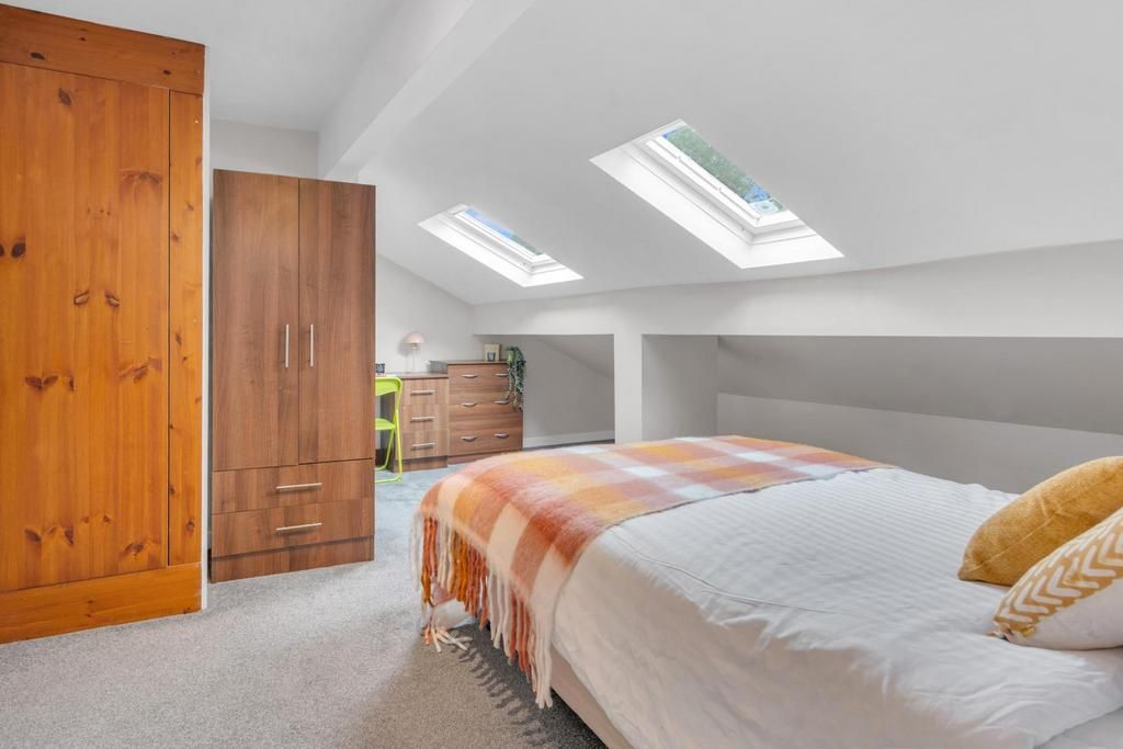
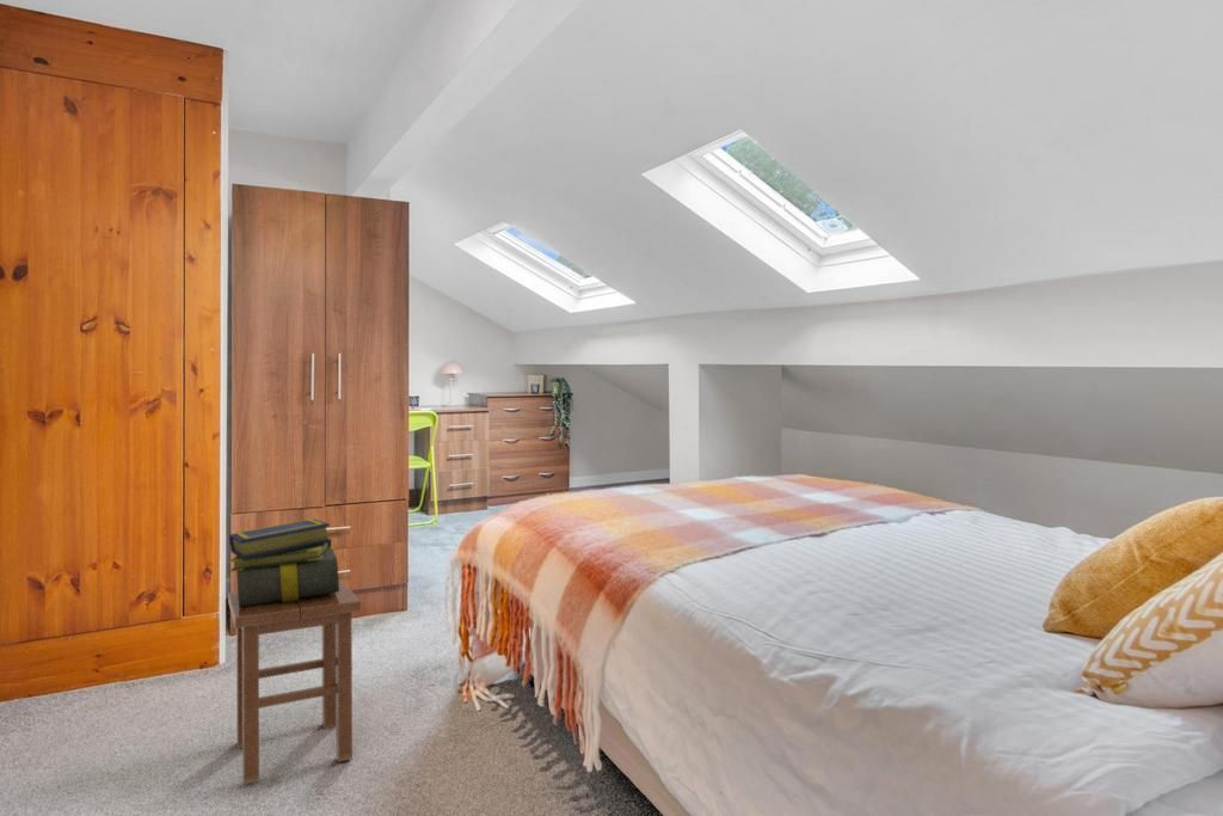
+ stool [227,578,362,785]
+ stack of books [228,517,339,607]
